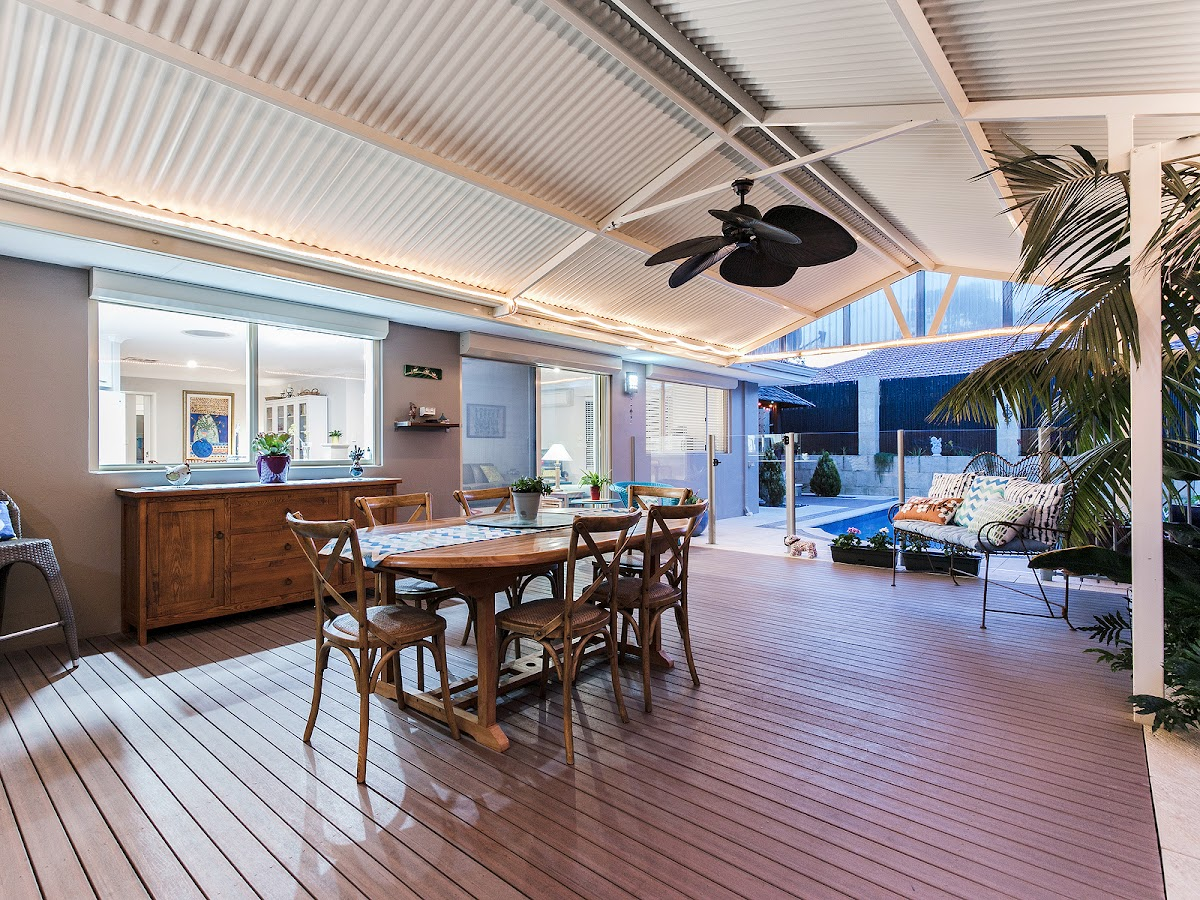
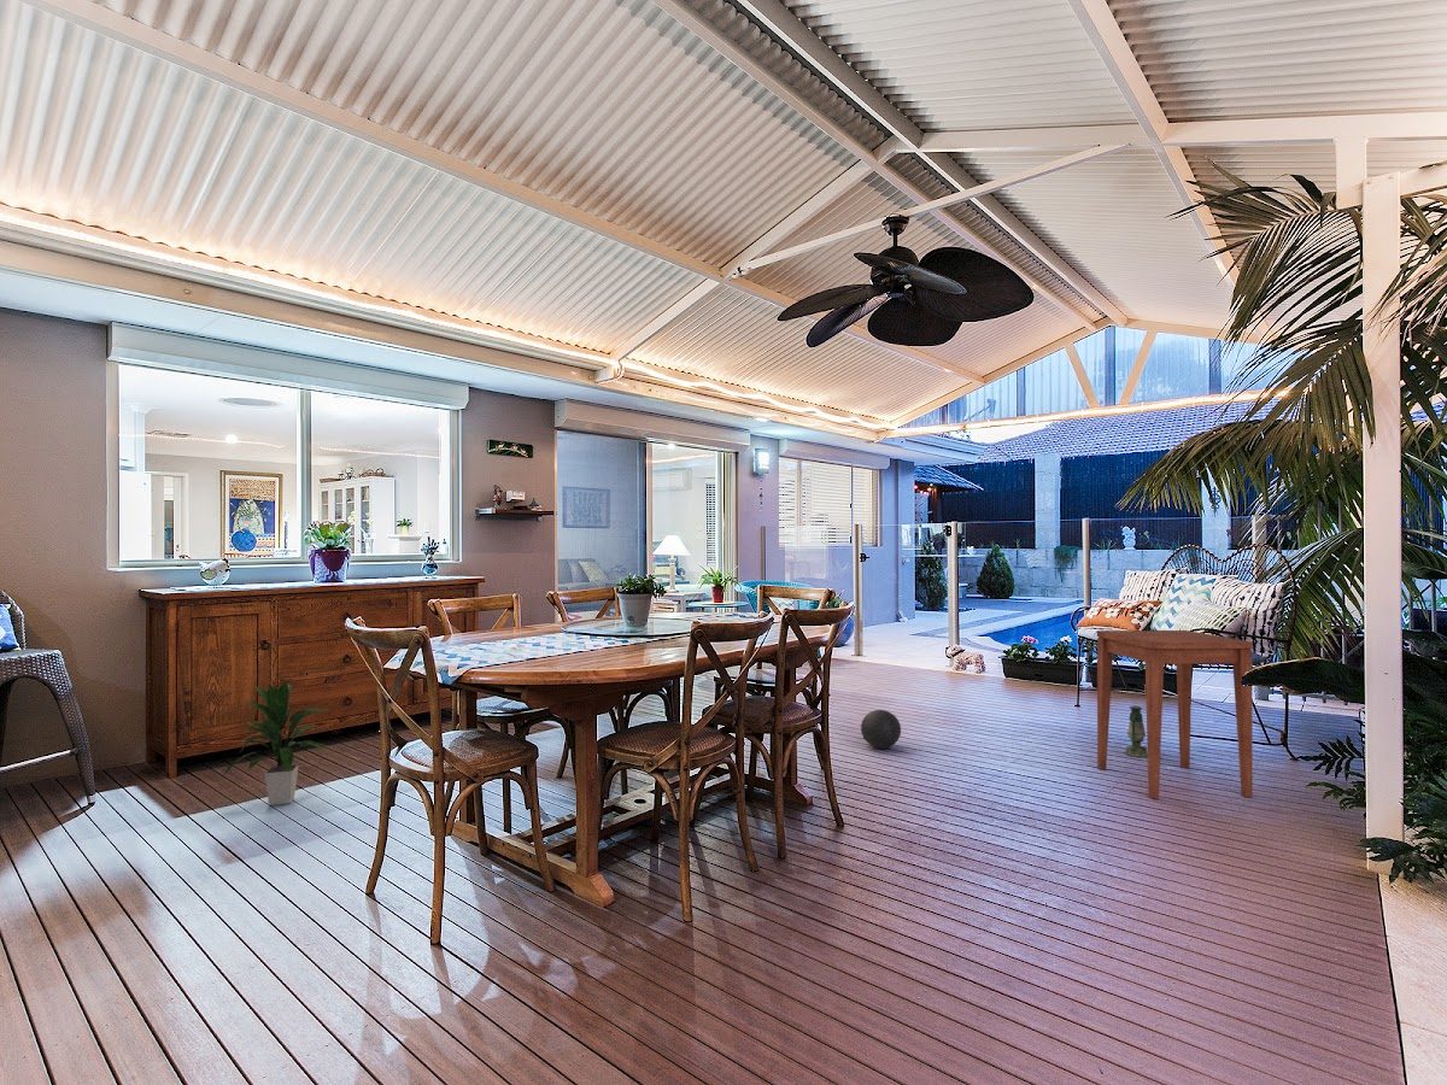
+ ball [860,709,902,750]
+ side table [1096,629,1254,799]
+ lantern [1124,703,1148,758]
+ indoor plant [222,679,329,807]
